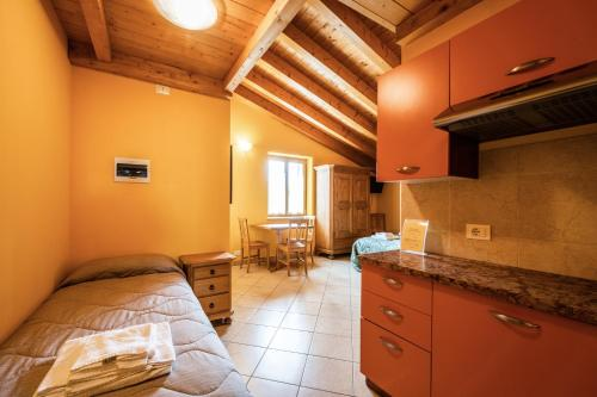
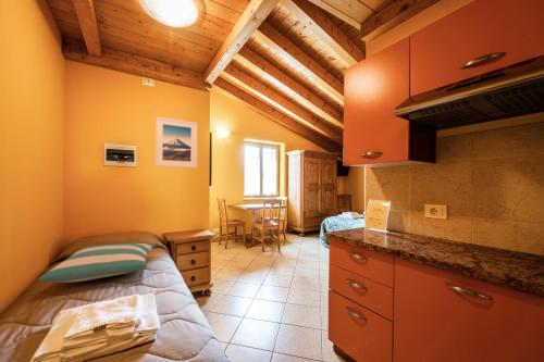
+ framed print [154,115,198,168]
+ pillow [38,242,156,284]
